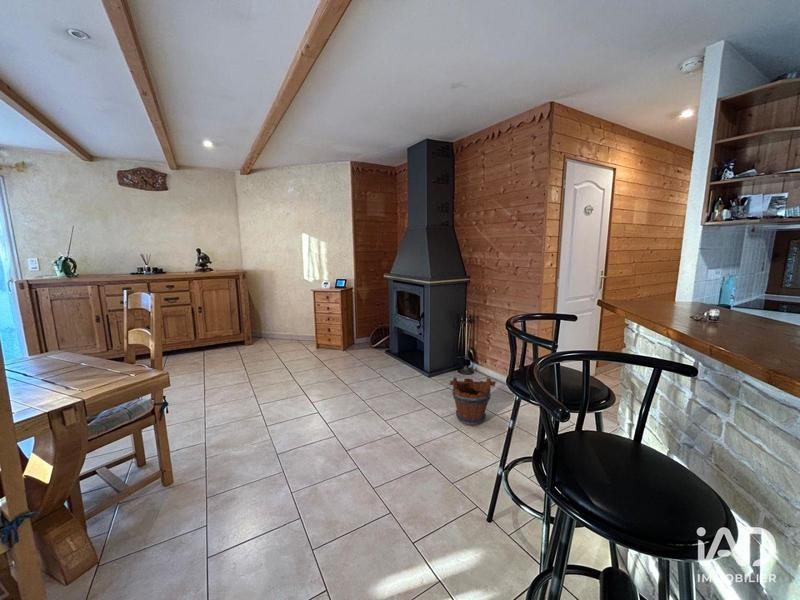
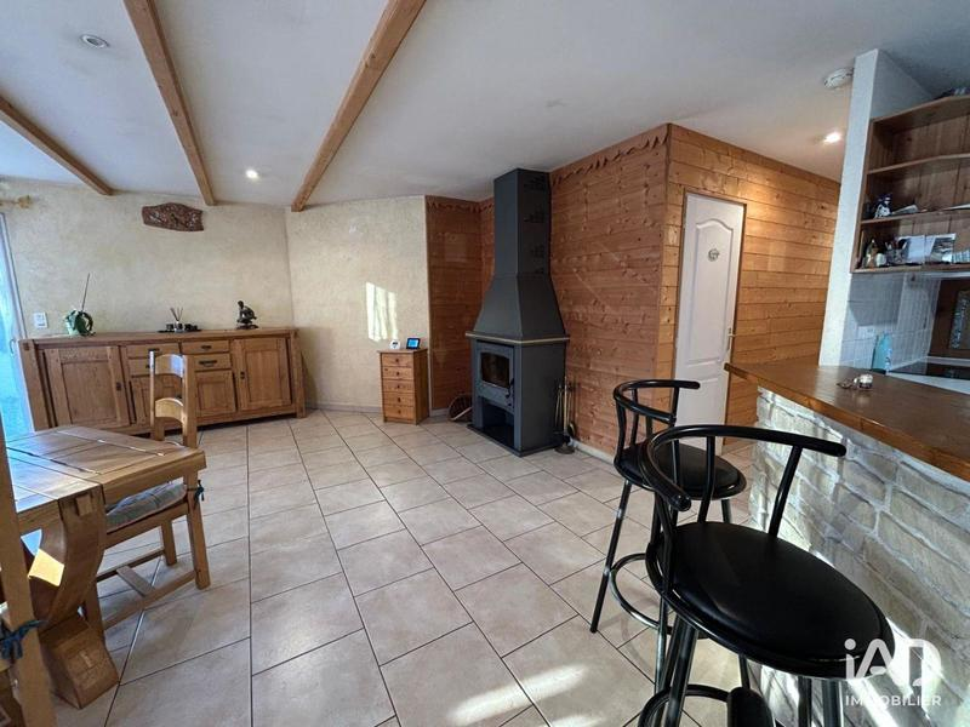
- wooden bucket [449,376,497,426]
